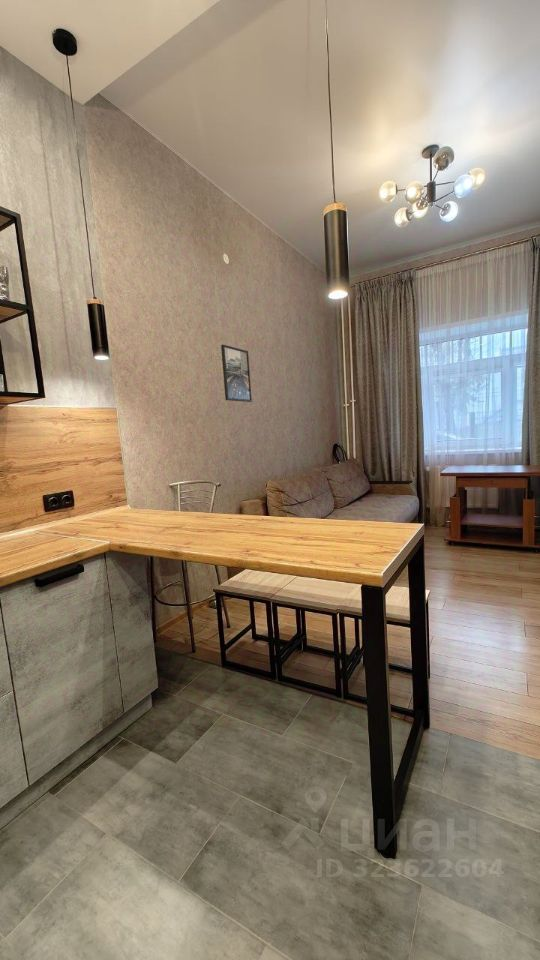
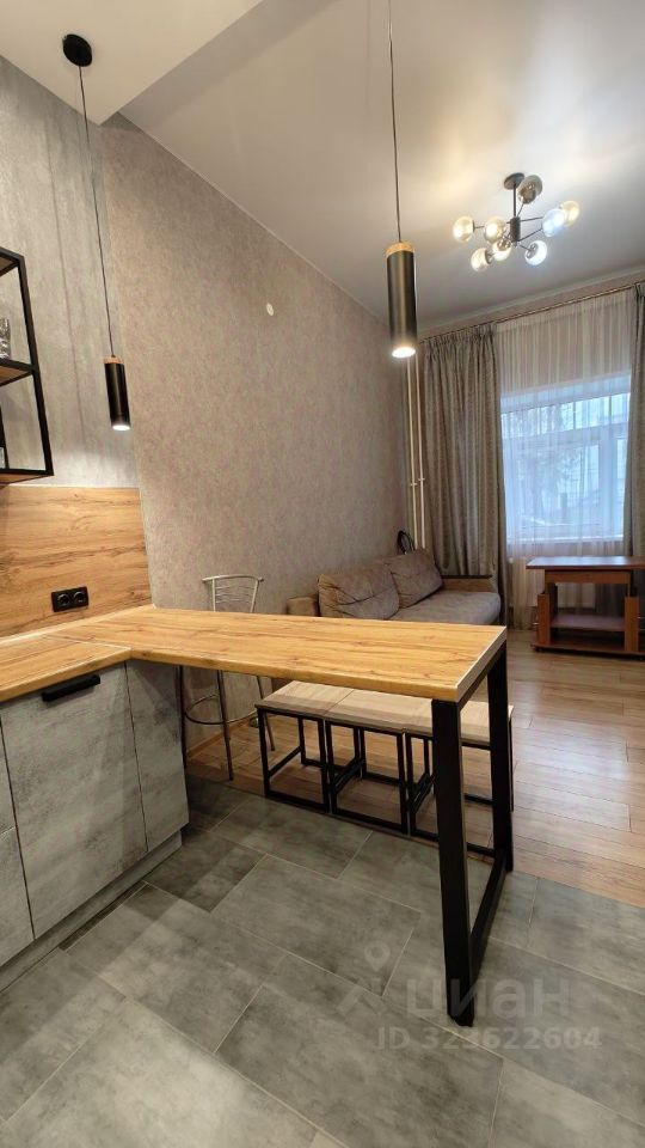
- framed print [220,344,253,403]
